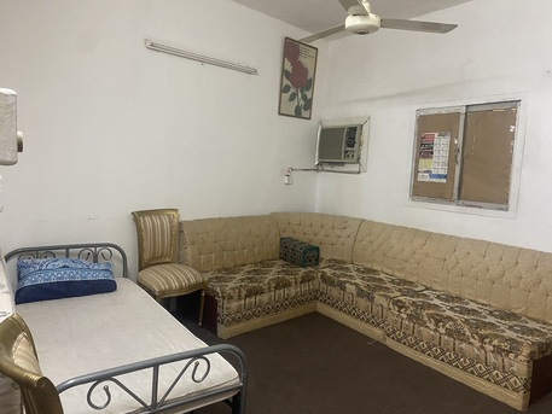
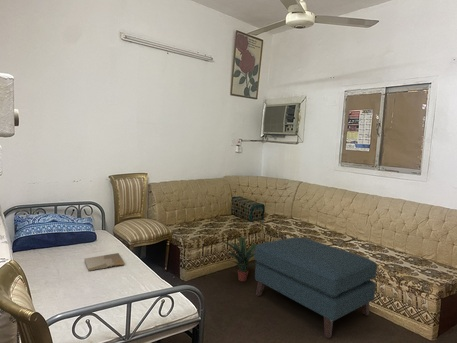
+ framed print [84,252,126,272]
+ ottoman [253,236,378,339]
+ potted plant [221,236,258,282]
